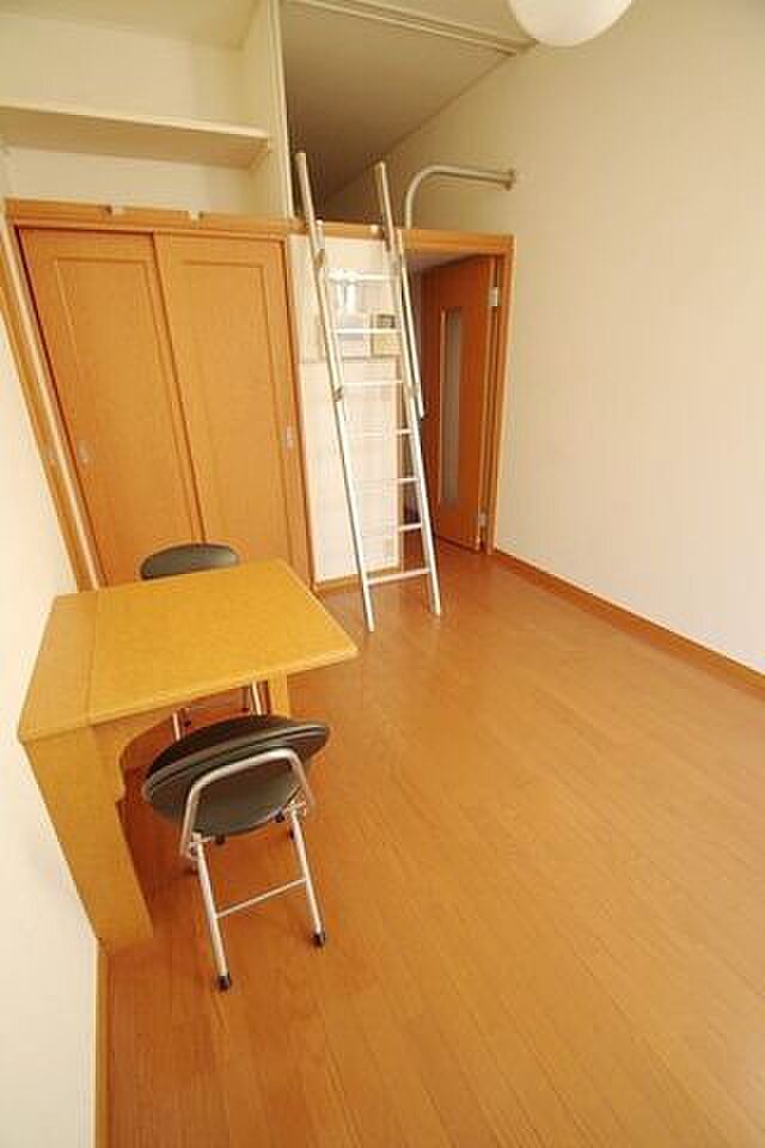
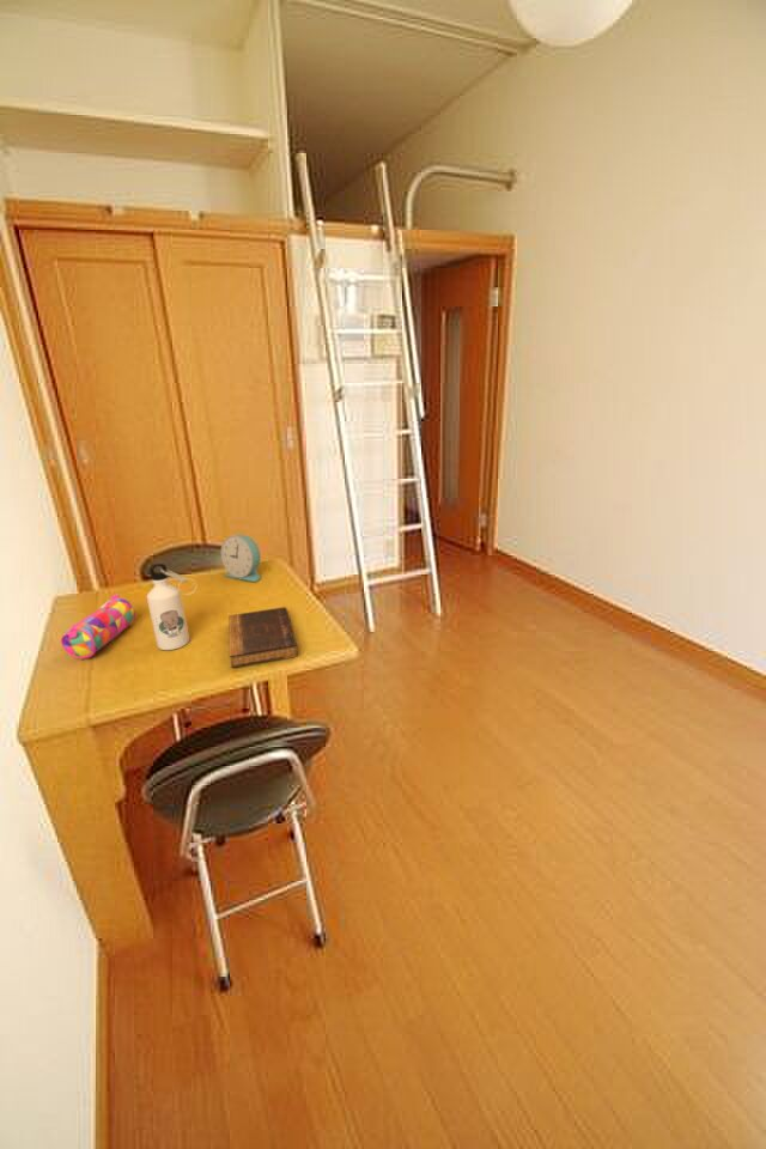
+ pencil case [60,594,136,659]
+ alarm clock [220,534,262,583]
+ water bottle [146,563,197,651]
+ book [227,606,299,669]
